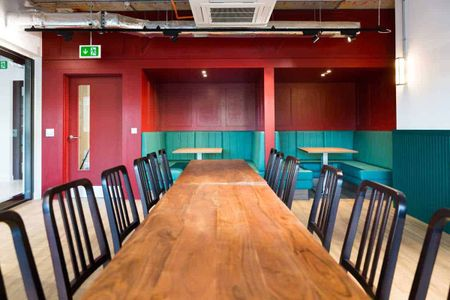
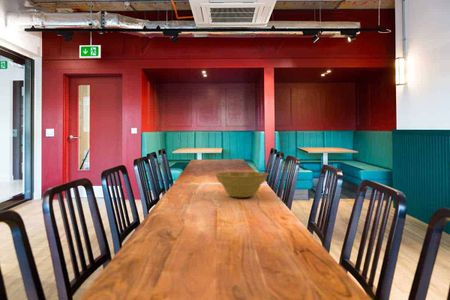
+ planter bowl [213,171,269,198]
